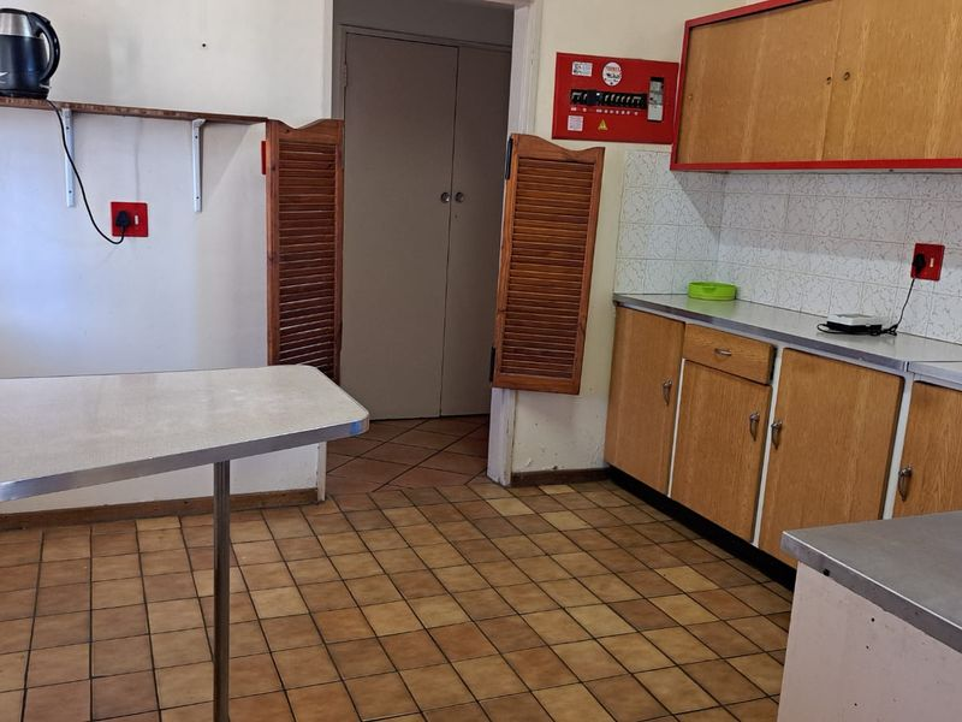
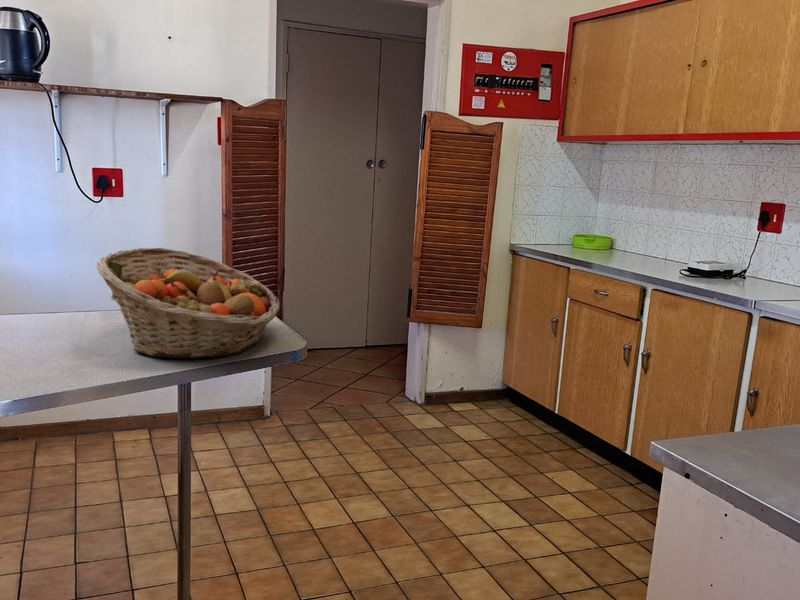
+ fruit basket [96,247,281,359]
